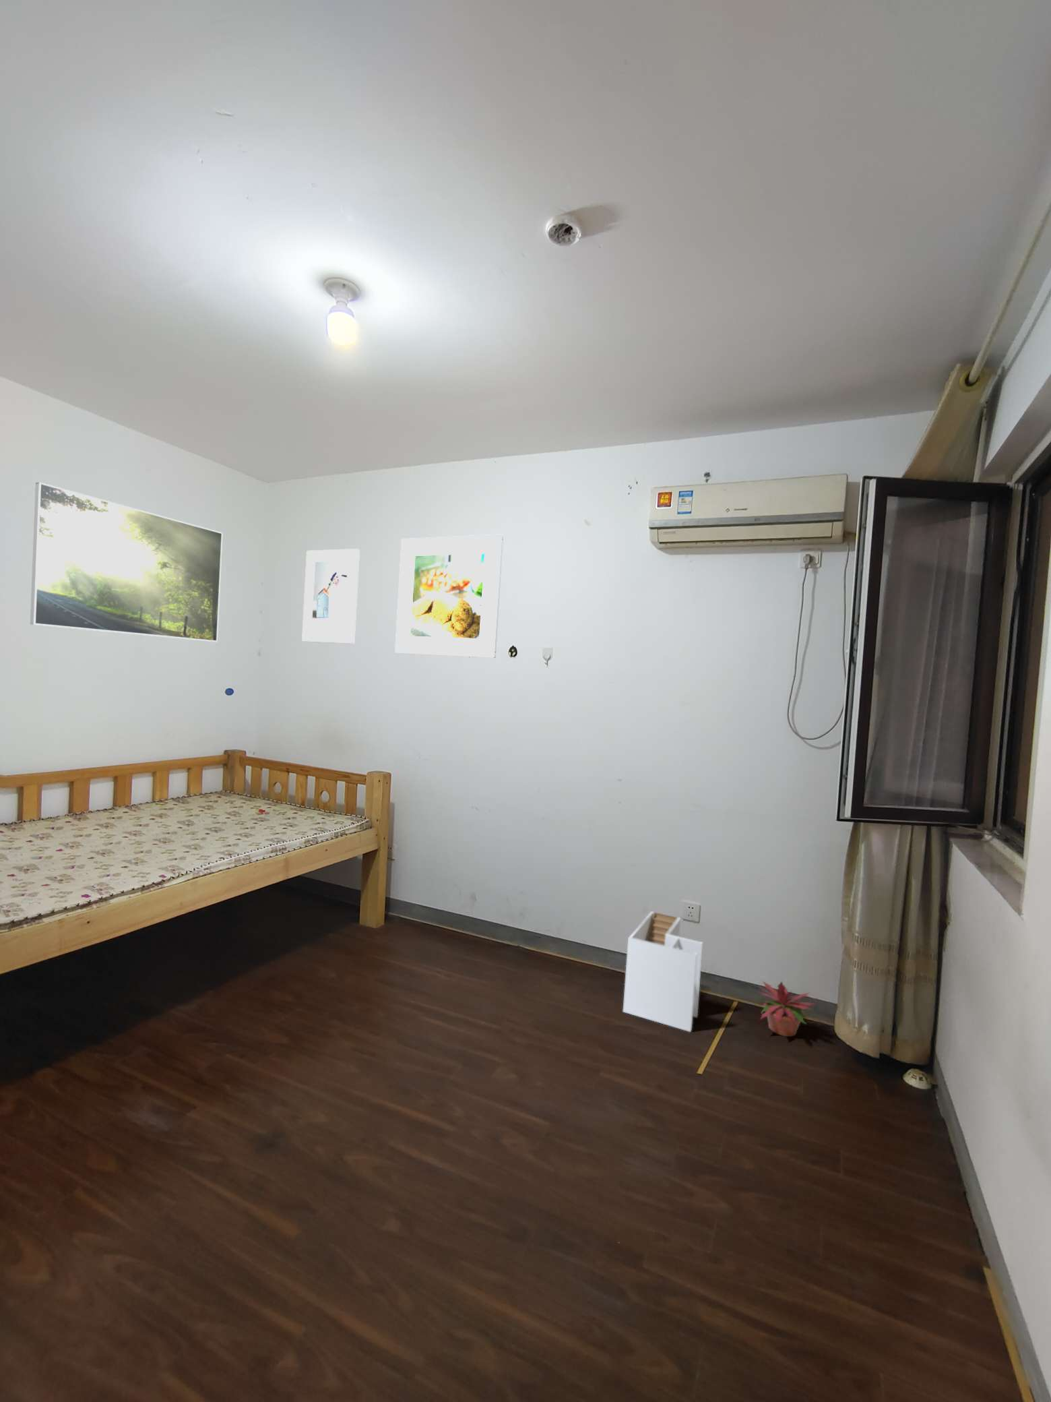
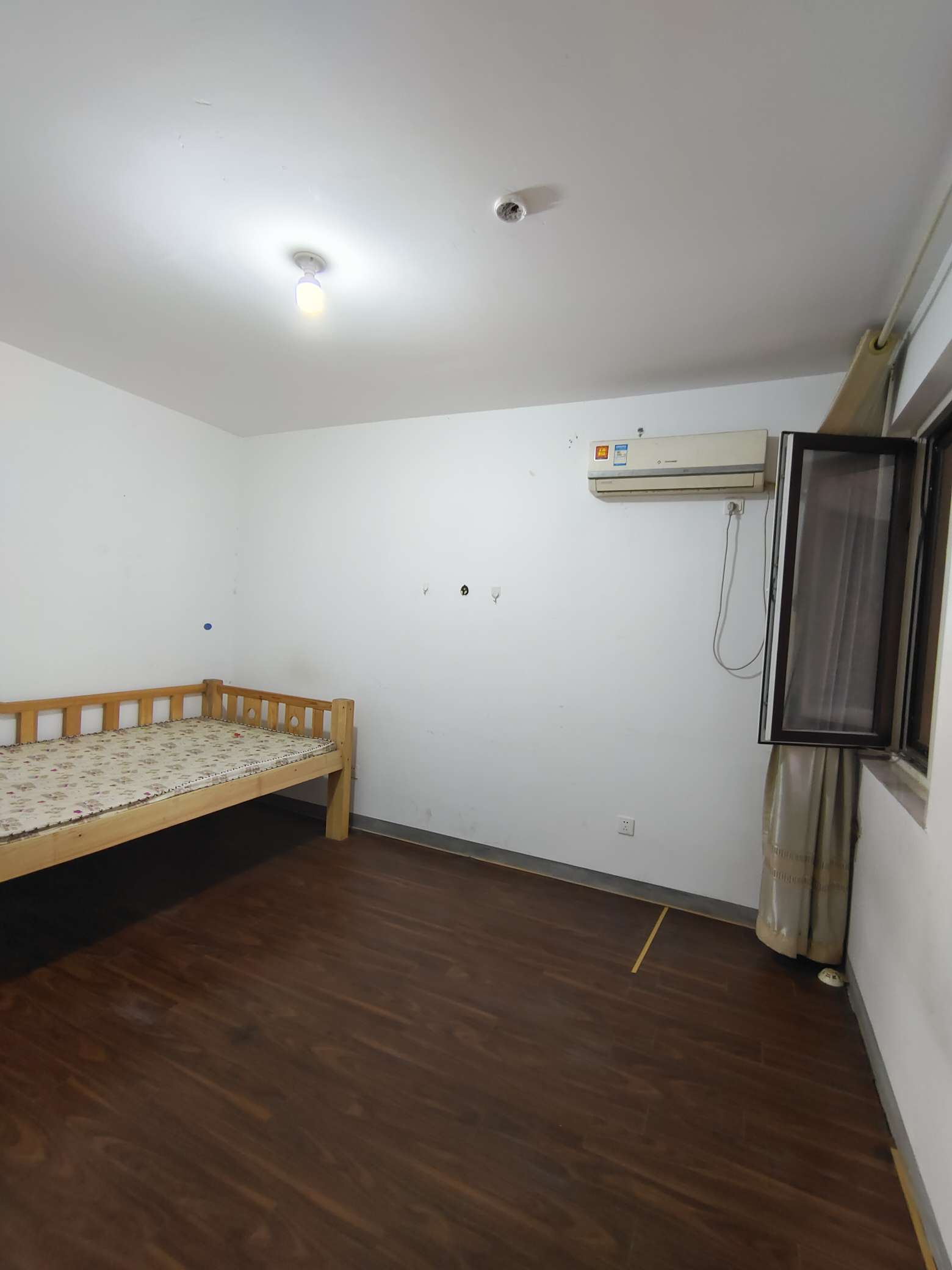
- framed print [30,482,224,642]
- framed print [301,548,360,645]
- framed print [394,534,503,659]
- cardboard box [623,911,703,1032]
- potted plant [754,979,815,1038]
